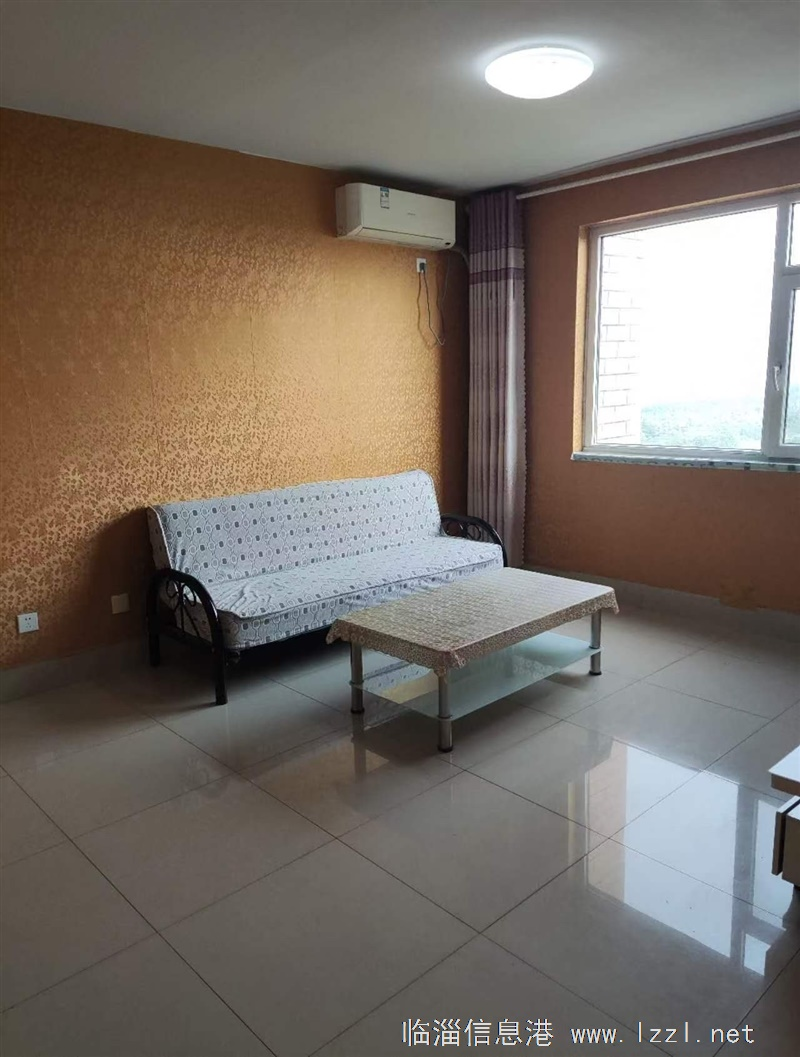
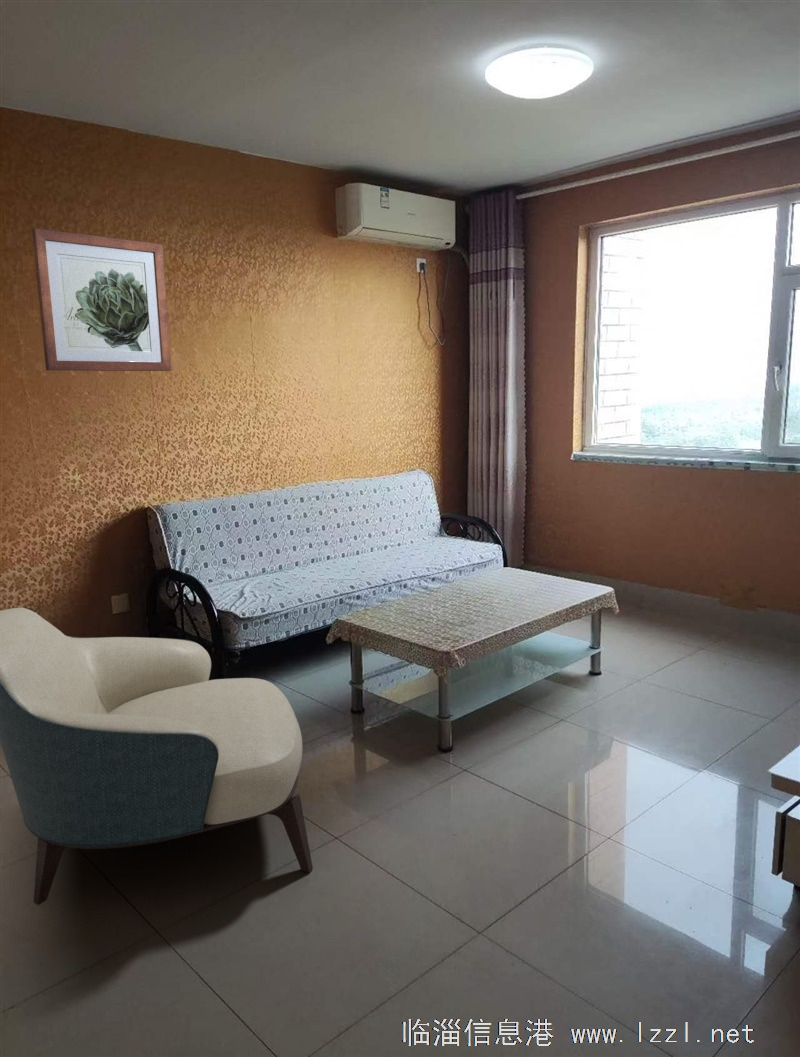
+ wall art [31,228,172,372]
+ armchair [0,607,314,906]
